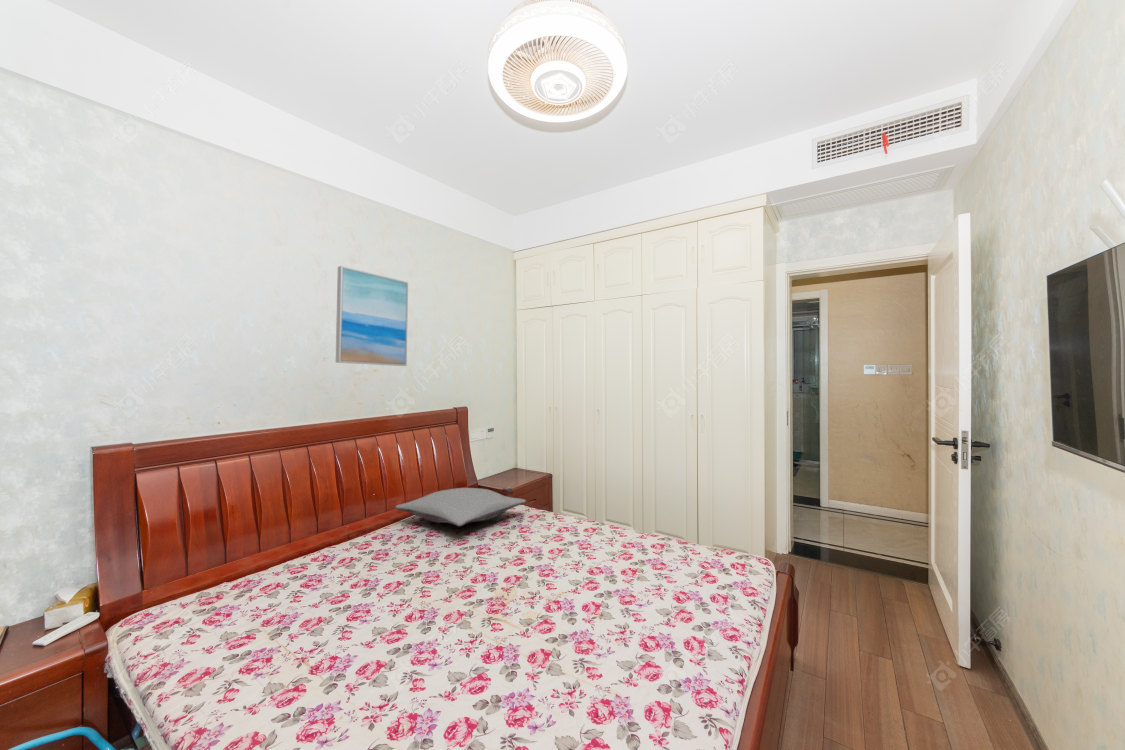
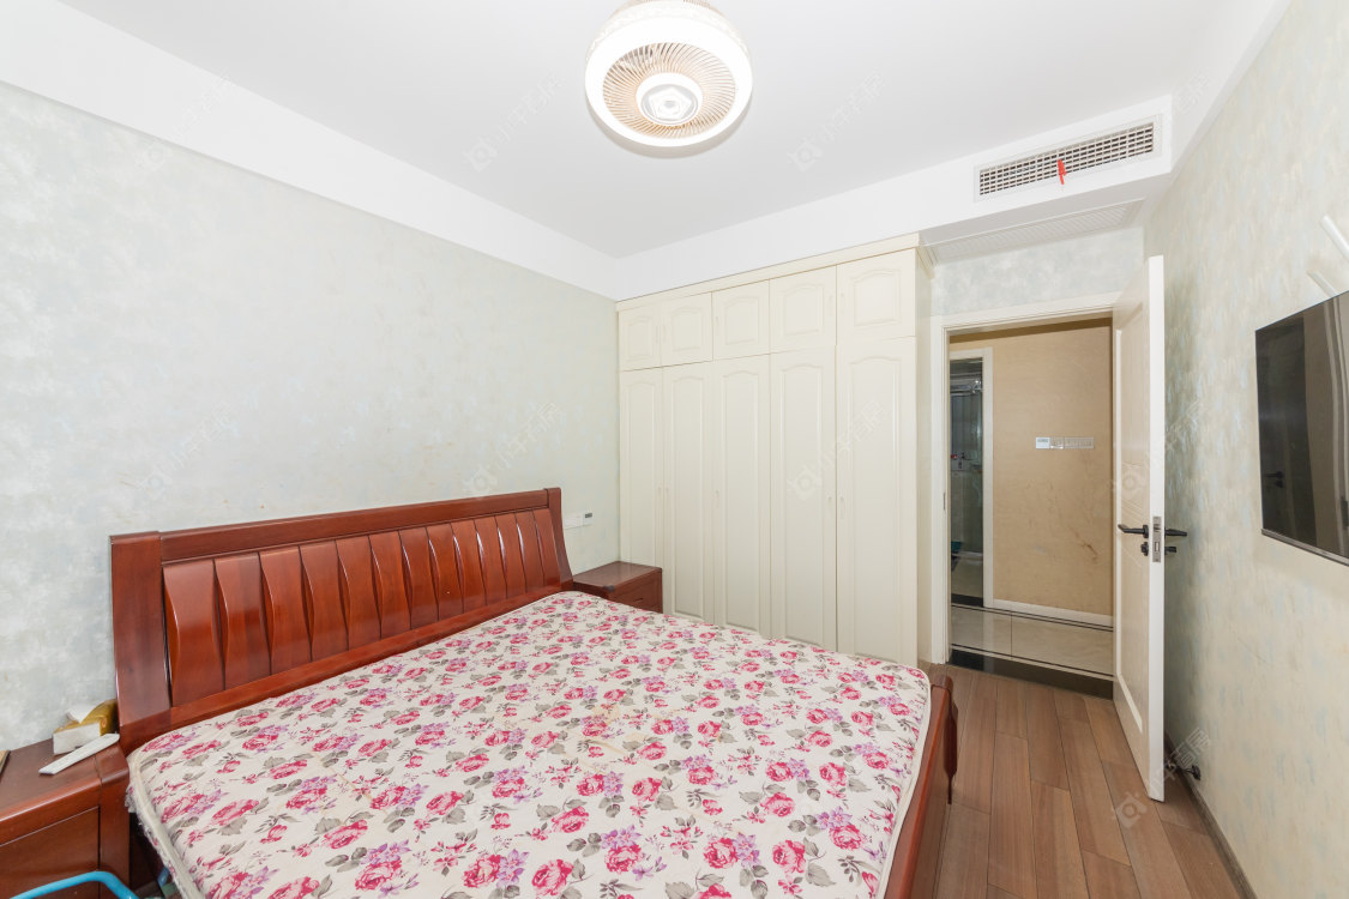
- wall art [335,265,409,367]
- pillow [394,487,527,528]
